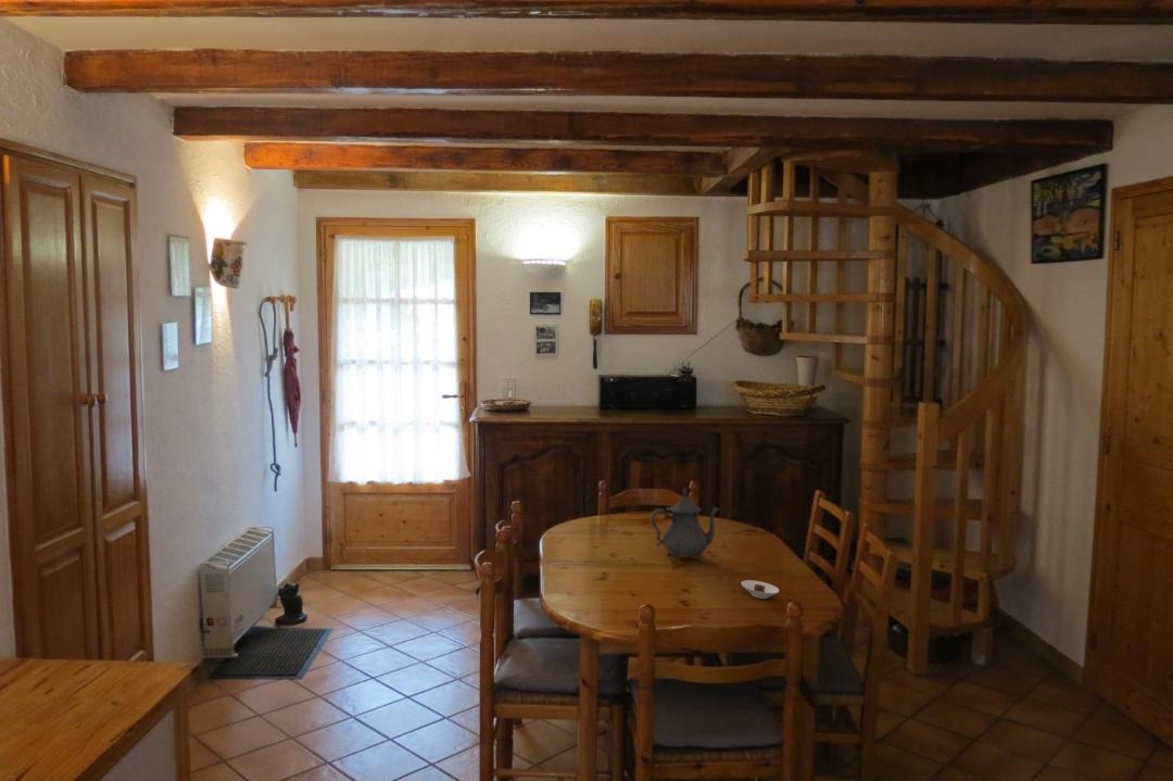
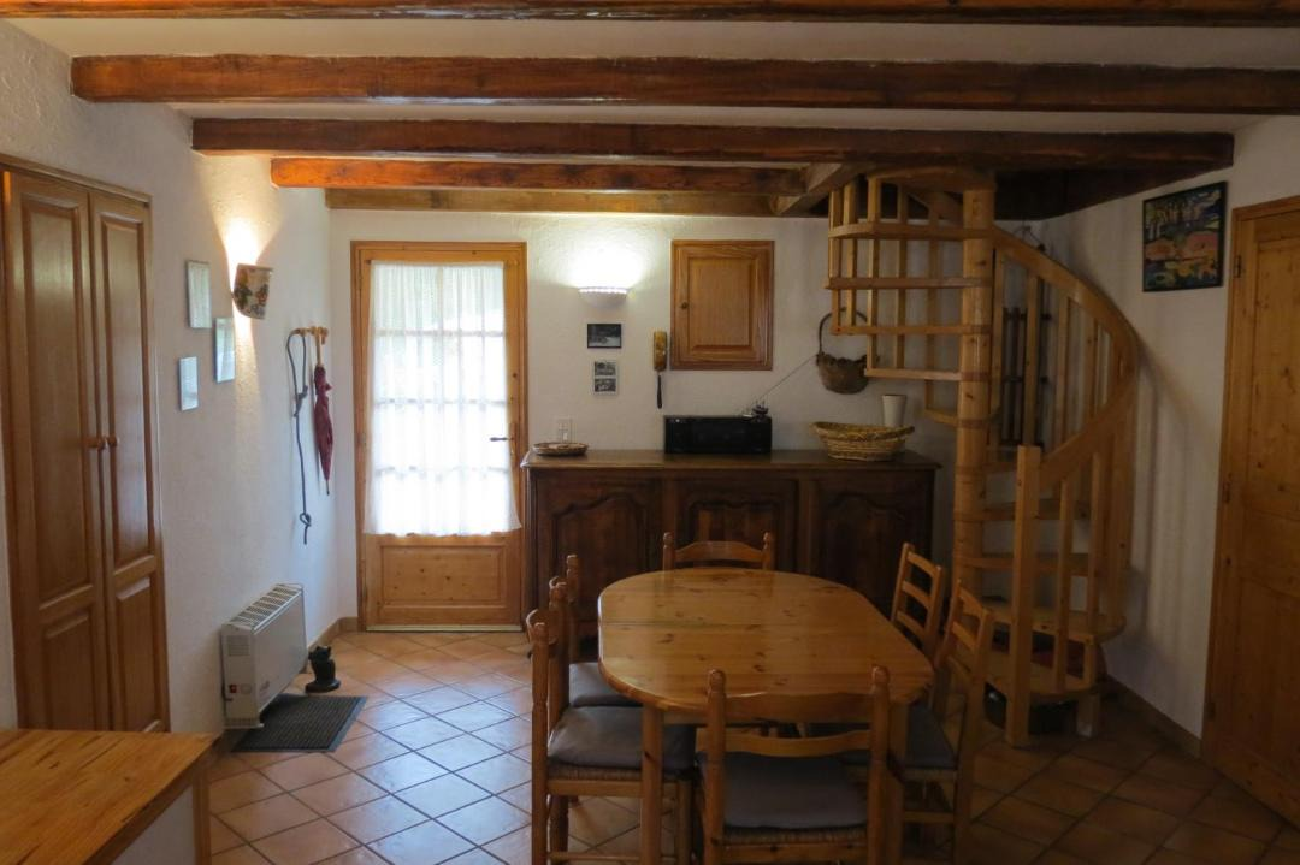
- saucer [740,579,780,600]
- teapot [649,486,721,563]
